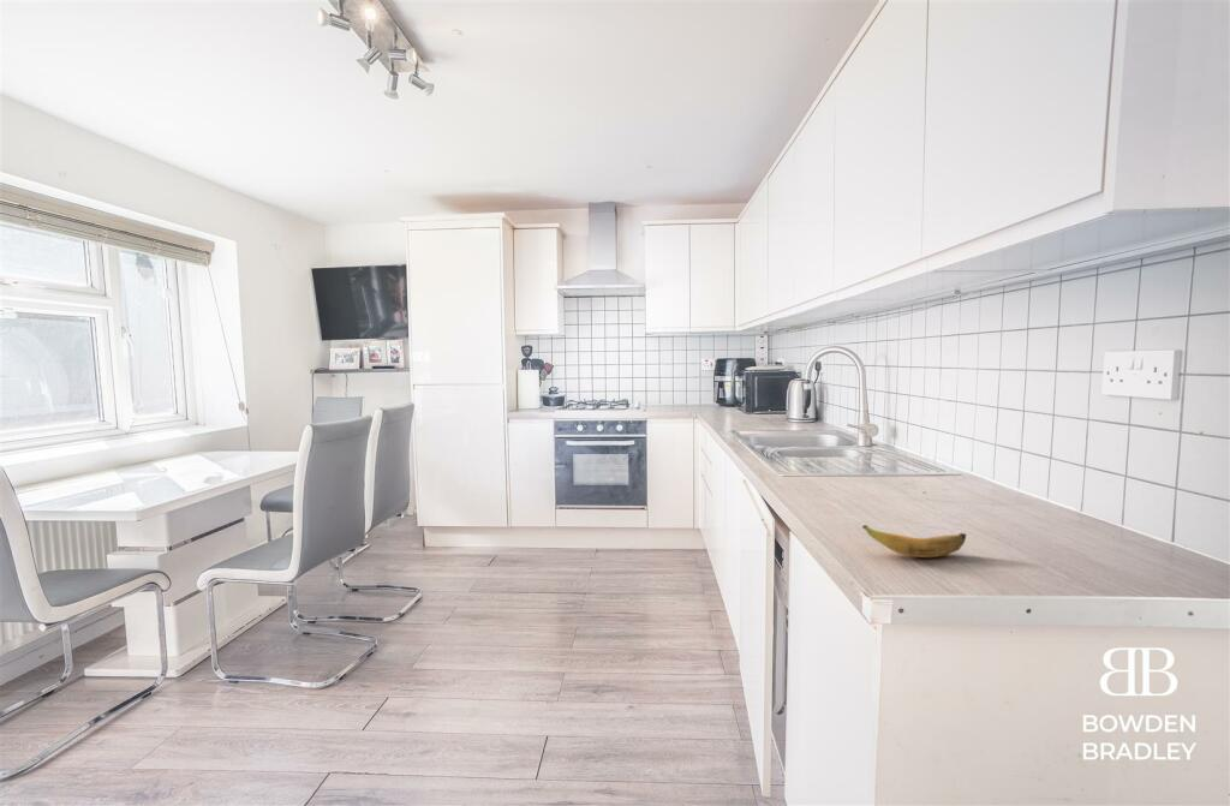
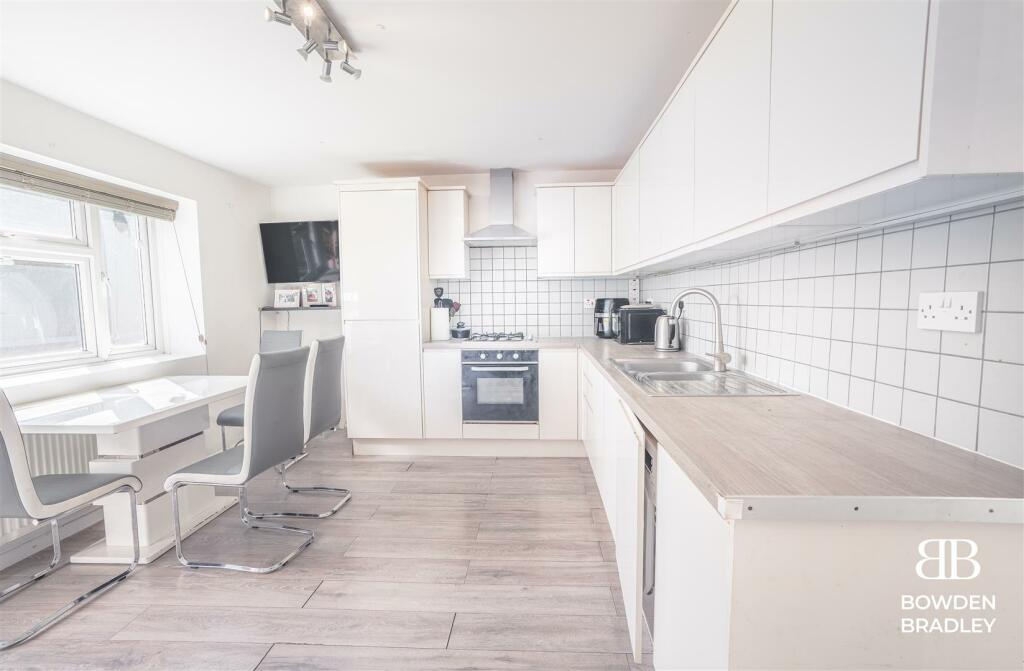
- banana [861,524,968,559]
